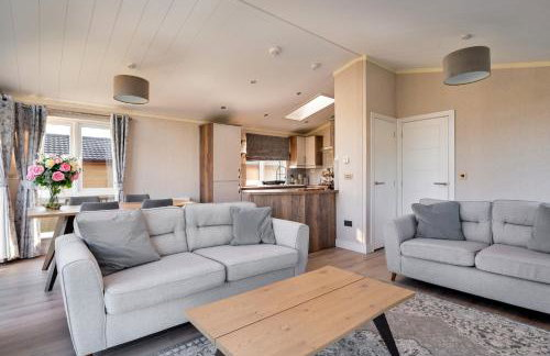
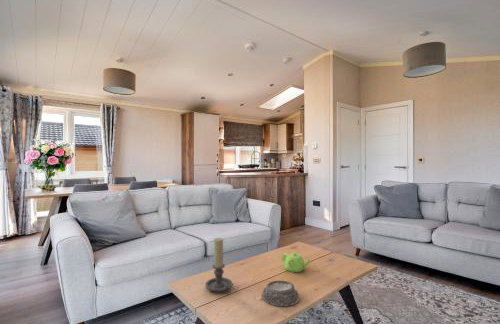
+ mortar [260,280,301,307]
+ candle holder [204,237,233,294]
+ teapot [281,251,311,273]
